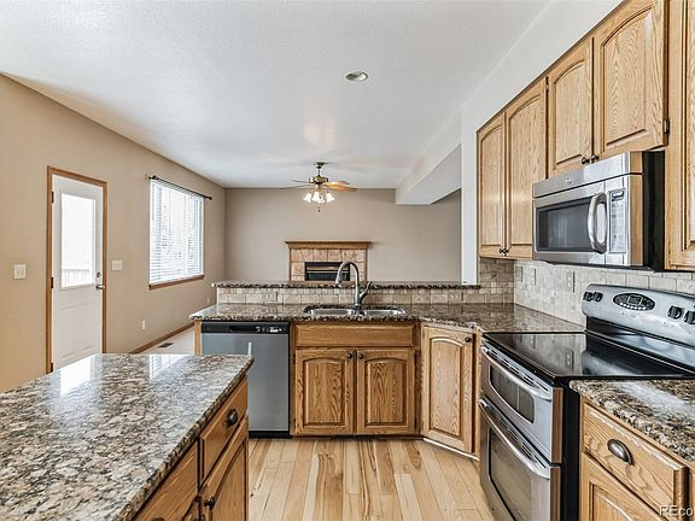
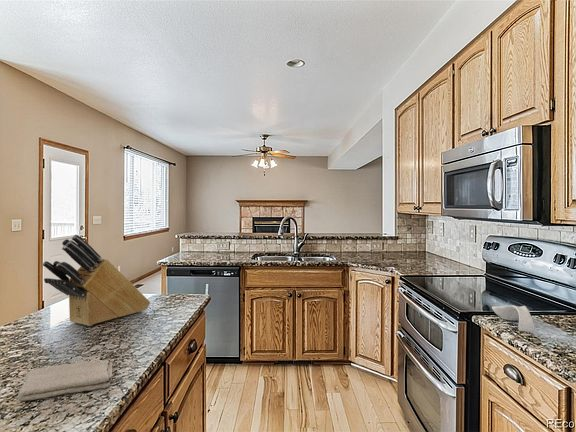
+ knife block [42,234,151,327]
+ spoon rest [491,305,536,333]
+ washcloth [17,359,114,402]
